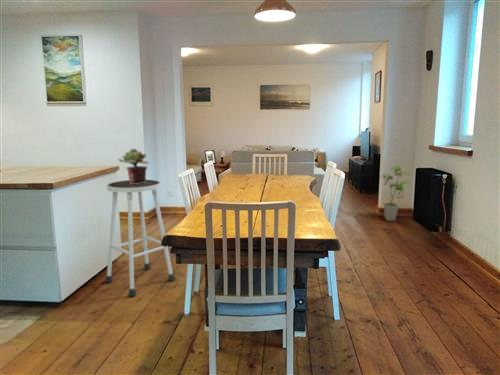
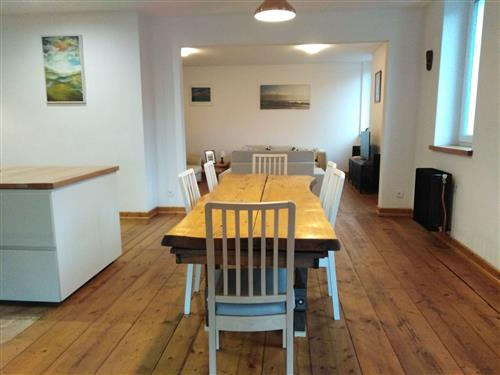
- stool [104,179,176,297]
- potted plant [118,148,150,184]
- house plant [379,165,411,222]
